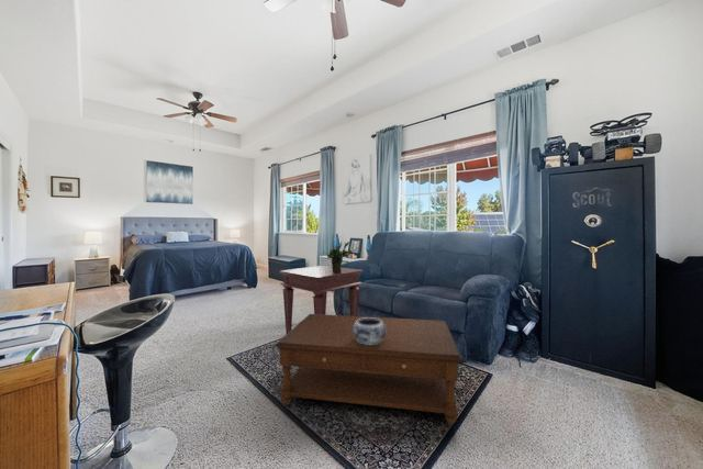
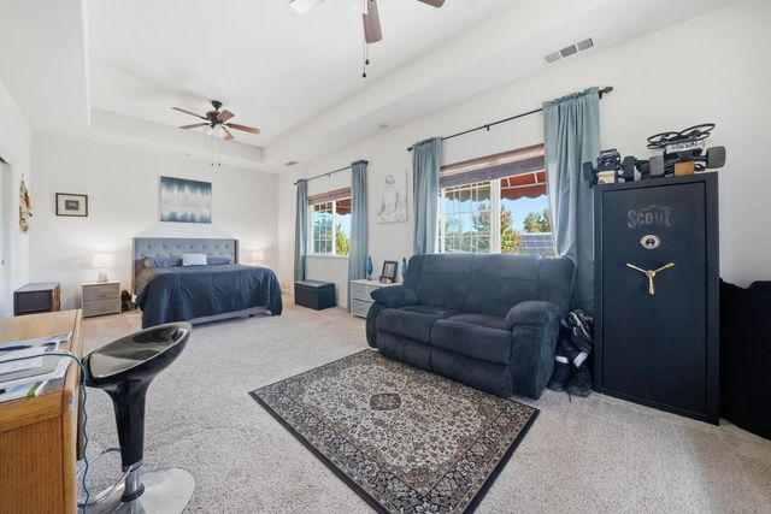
- side table [278,265,364,335]
- potted plant [326,241,353,272]
- decorative bowl [354,316,386,345]
- coffee table [274,313,464,426]
